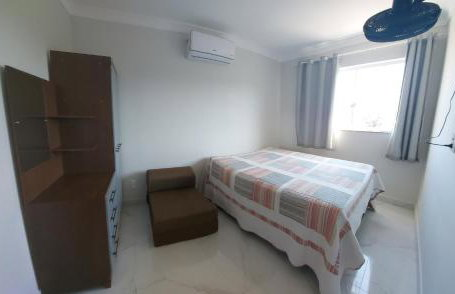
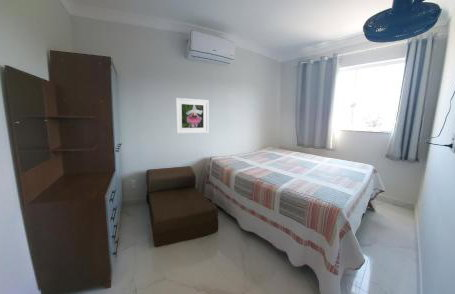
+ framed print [175,97,209,134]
